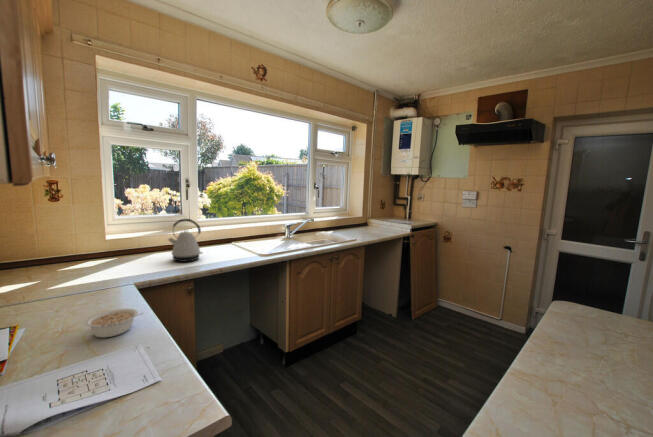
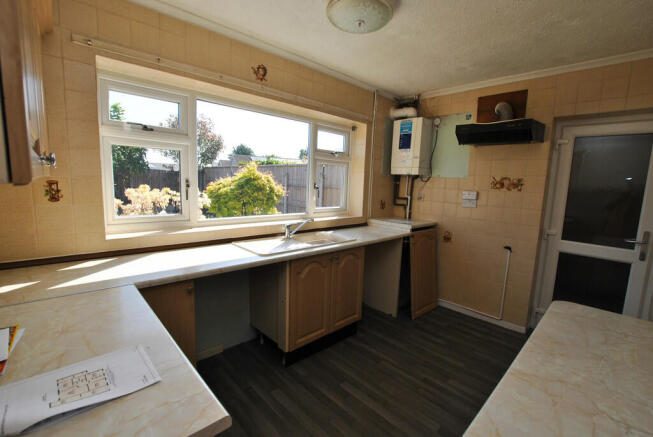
- legume [84,308,146,339]
- kettle [166,218,204,263]
